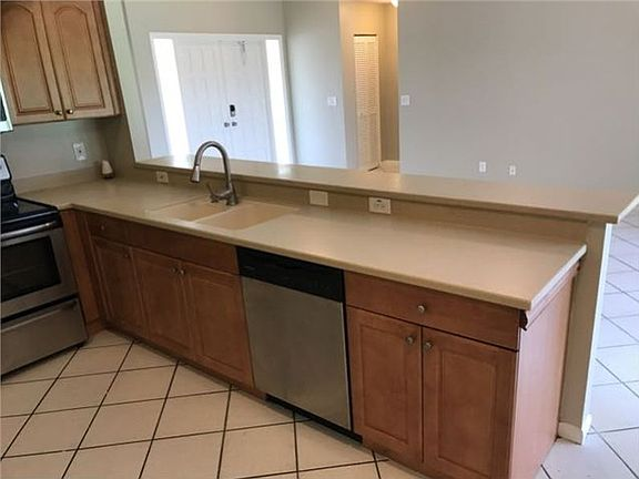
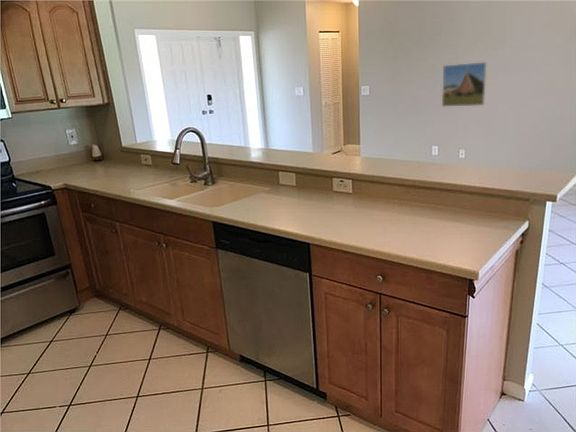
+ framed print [441,61,487,108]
